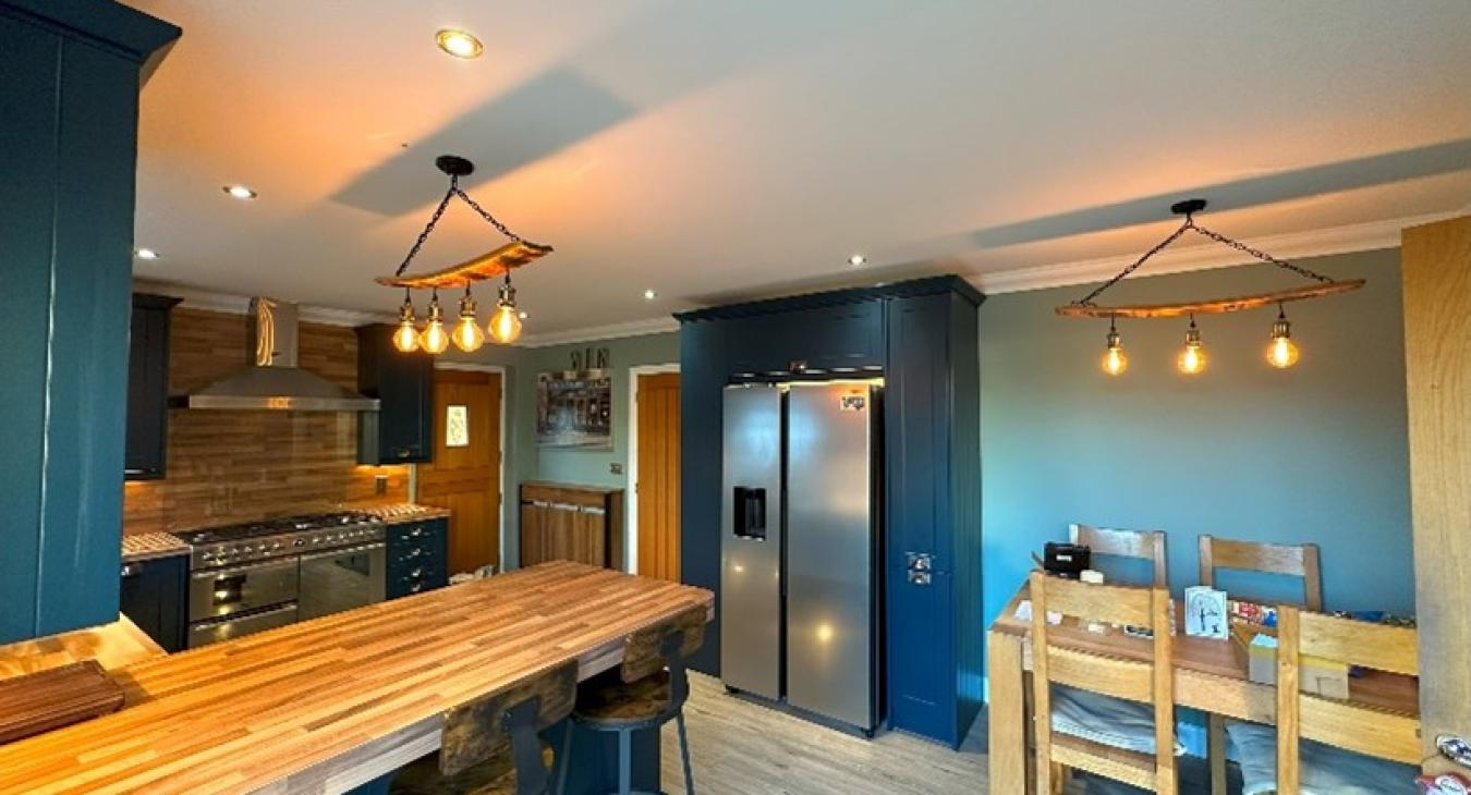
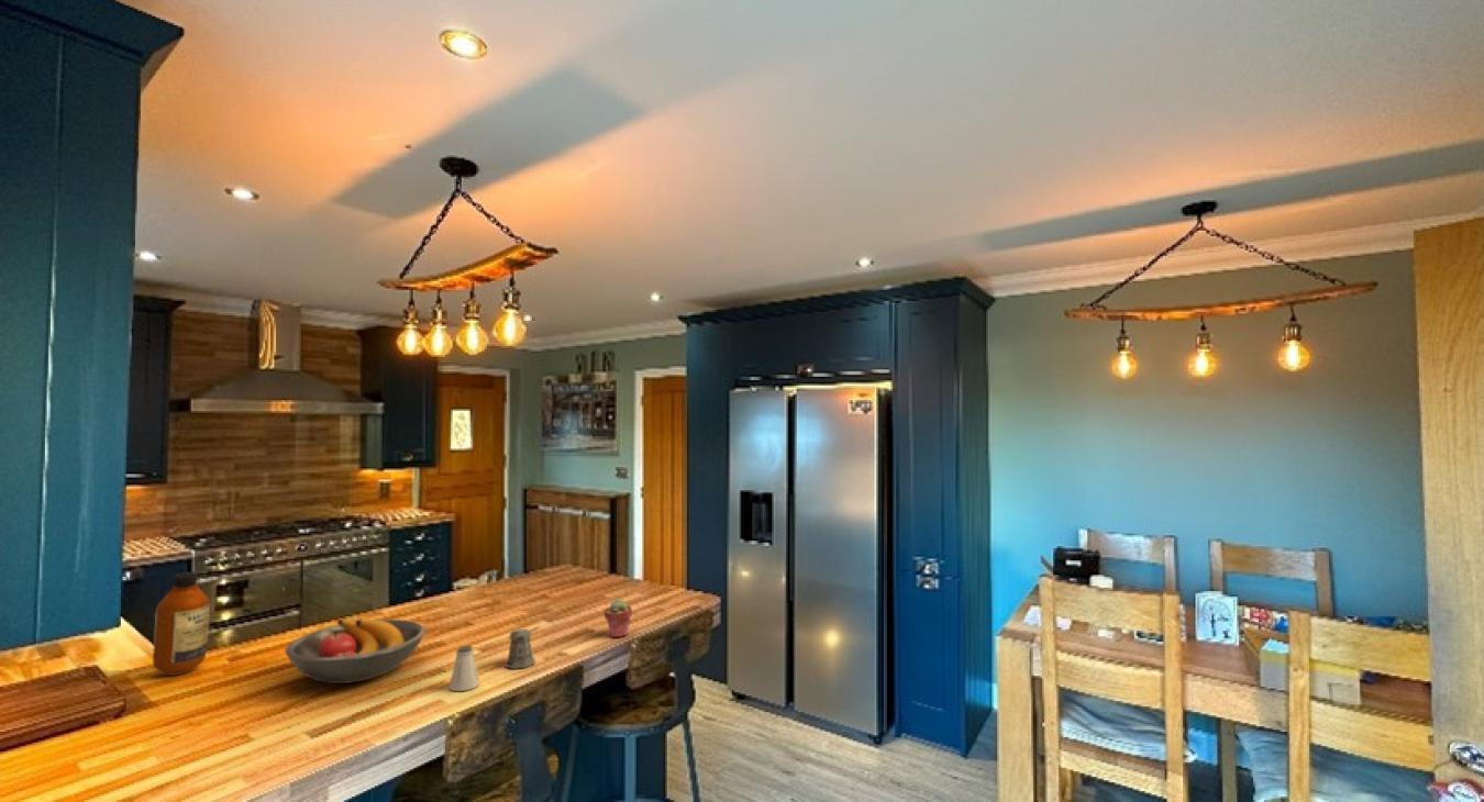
+ bottle [152,571,211,677]
+ pepper shaker [505,625,540,670]
+ fruit bowl [284,619,427,684]
+ saltshaker [448,645,480,692]
+ potted succulent [603,598,633,638]
